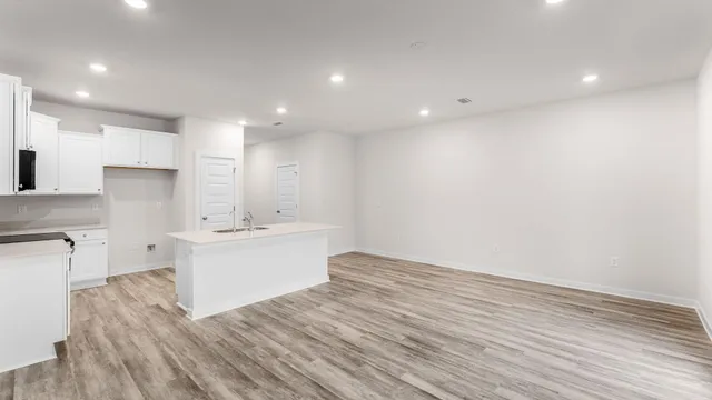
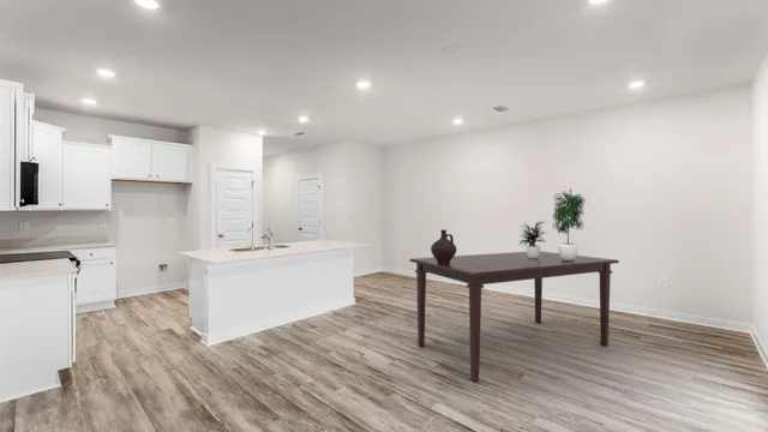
+ potted plant [517,187,587,262]
+ dining table [409,250,620,383]
+ ceramic jug [430,229,457,264]
